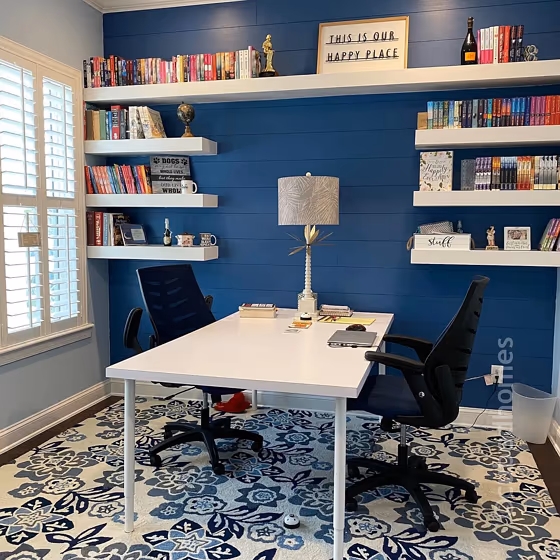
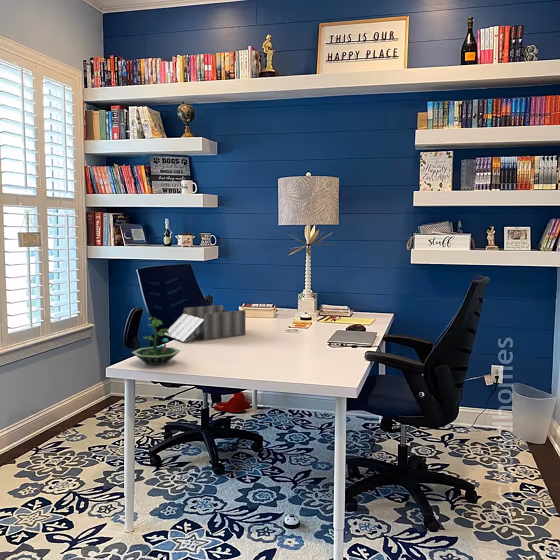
+ desk organizer [163,304,246,343]
+ terrarium [131,316,181,366]
